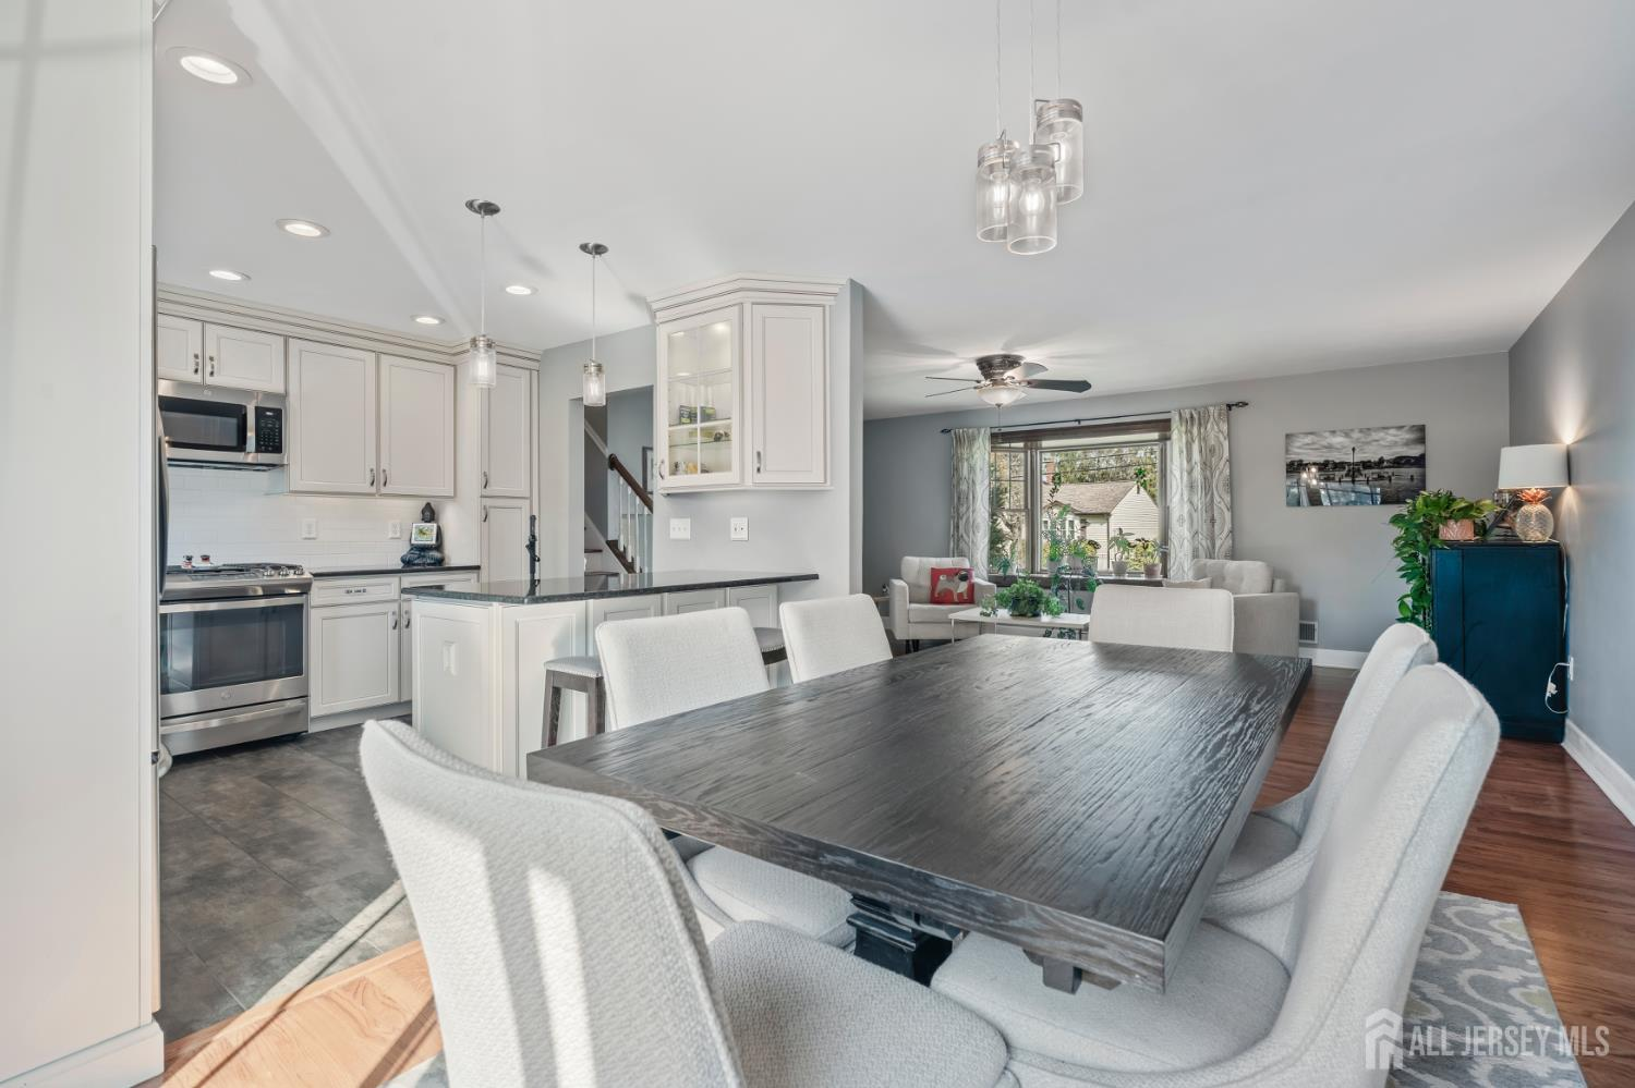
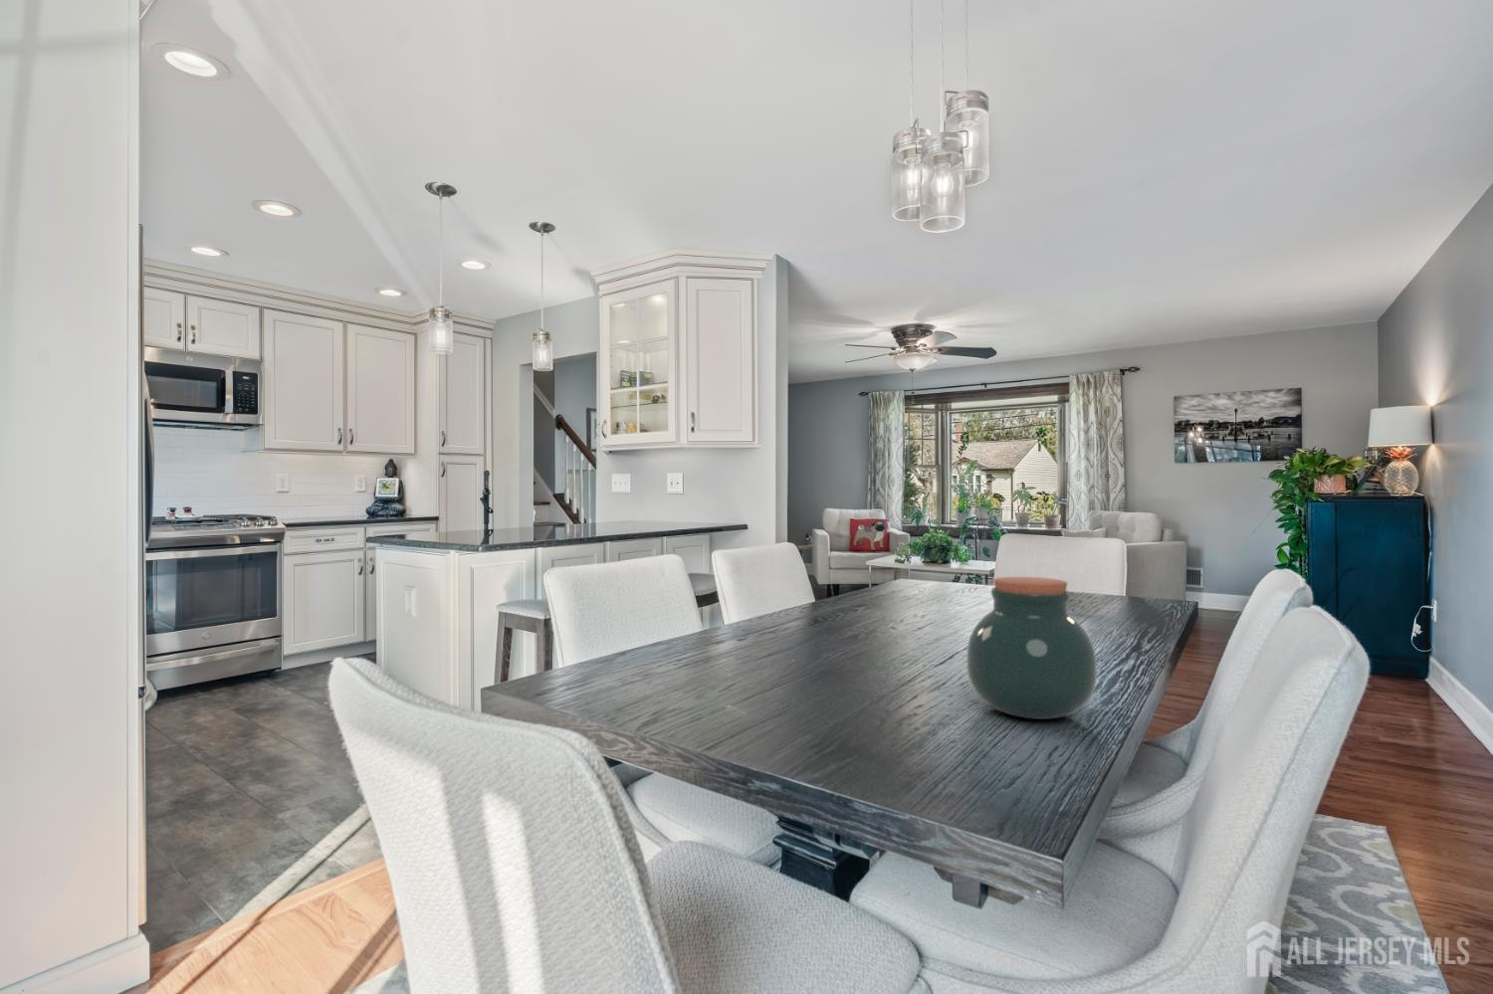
+ jar [965,576,1098,720]
